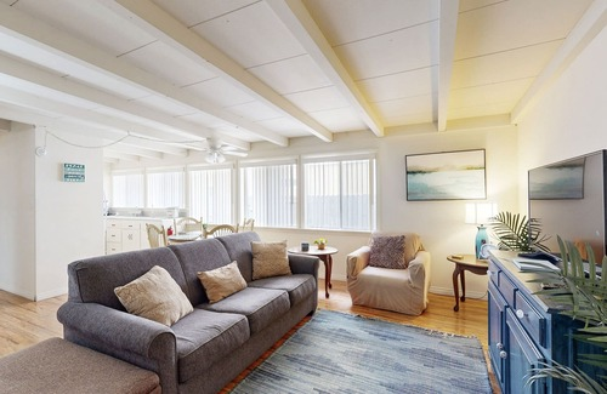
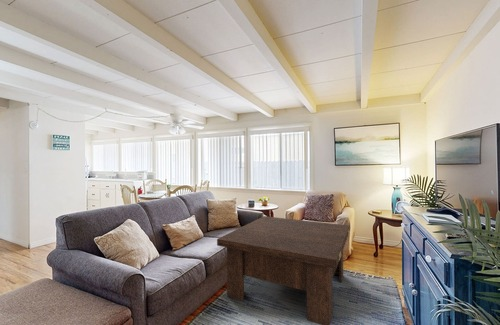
+ coffee table [216,215,351,325]
